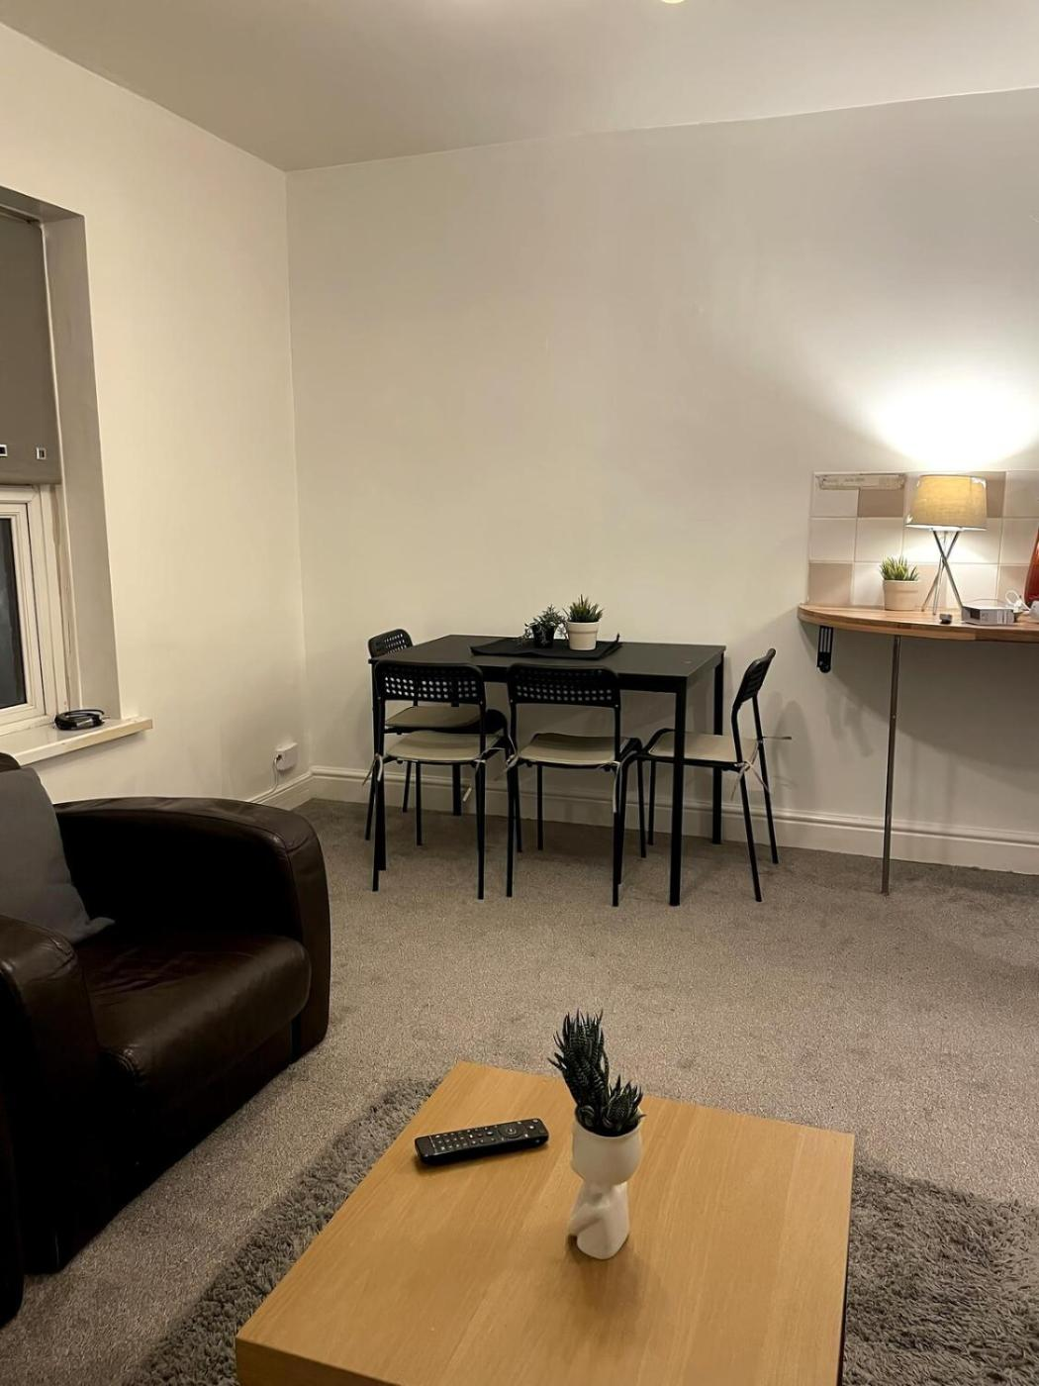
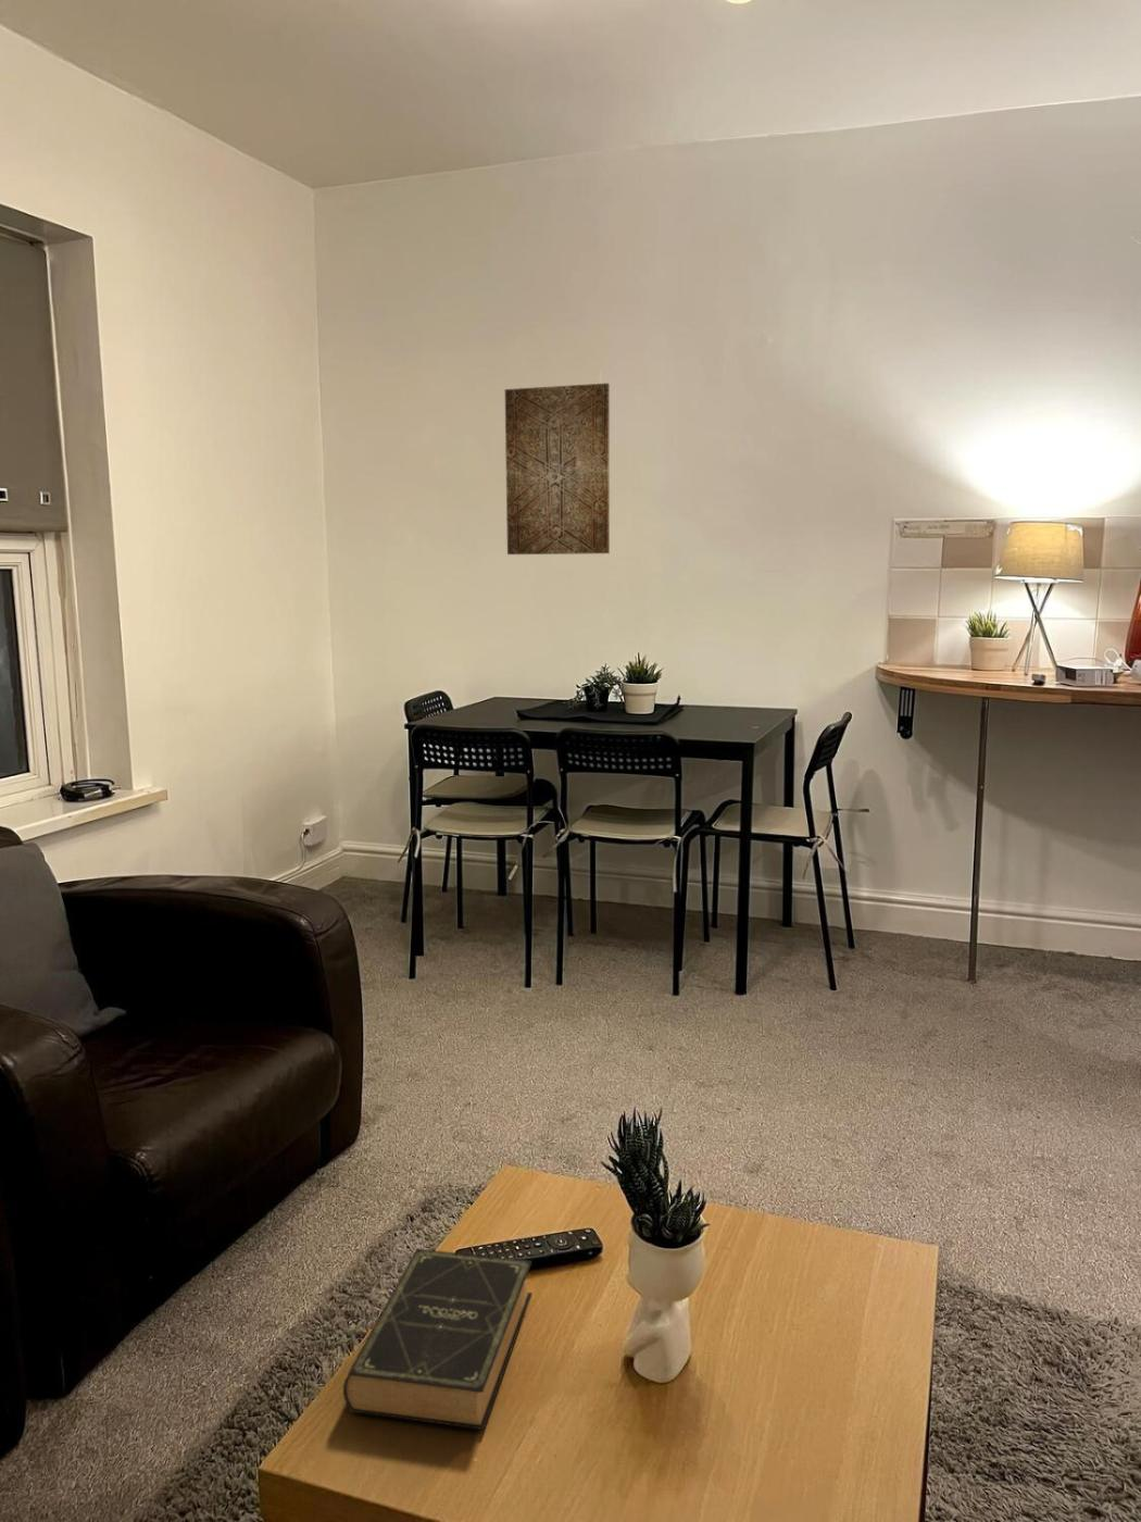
+ wall art [505,382,611,556]
+ book [343,1248,533,1431]
